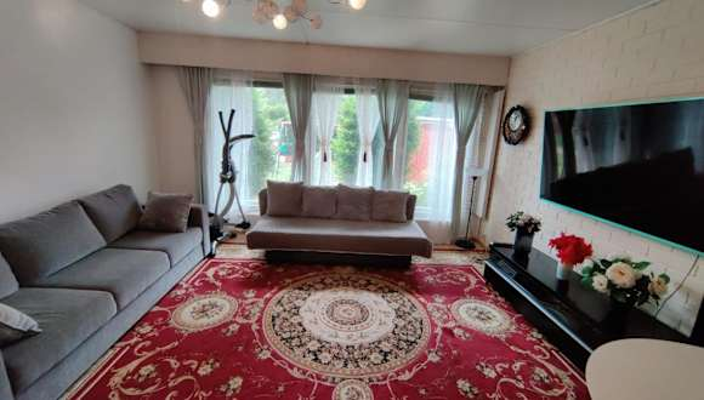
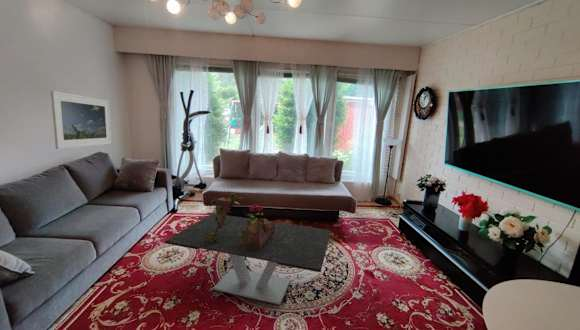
+ coffee table [164,212,332,306]
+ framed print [50,90,113,150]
+ potted flower [205,192,276,250]
